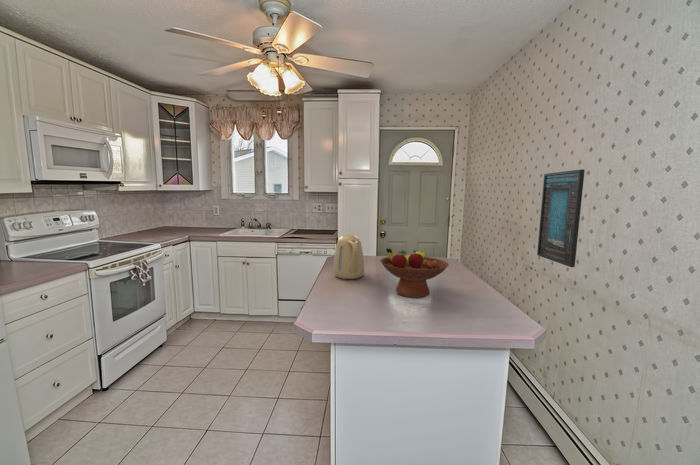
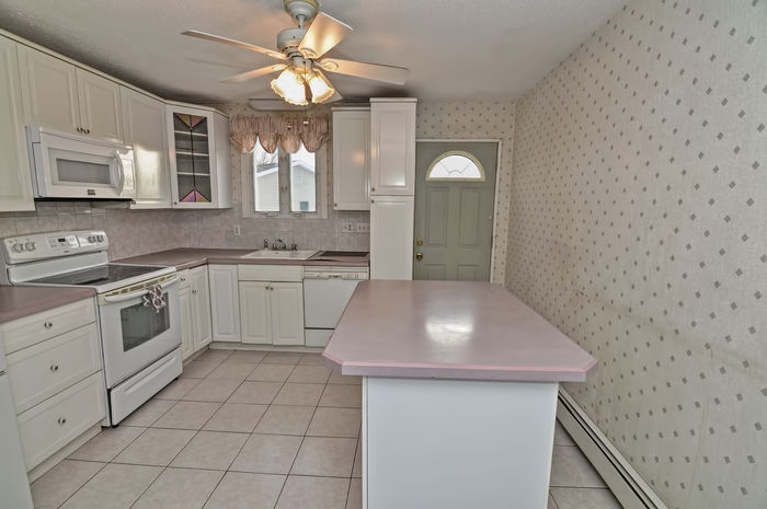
- fruit bowl [379,247,450,299]
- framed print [536,168,586,268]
- kettle [333,233,365,280]
